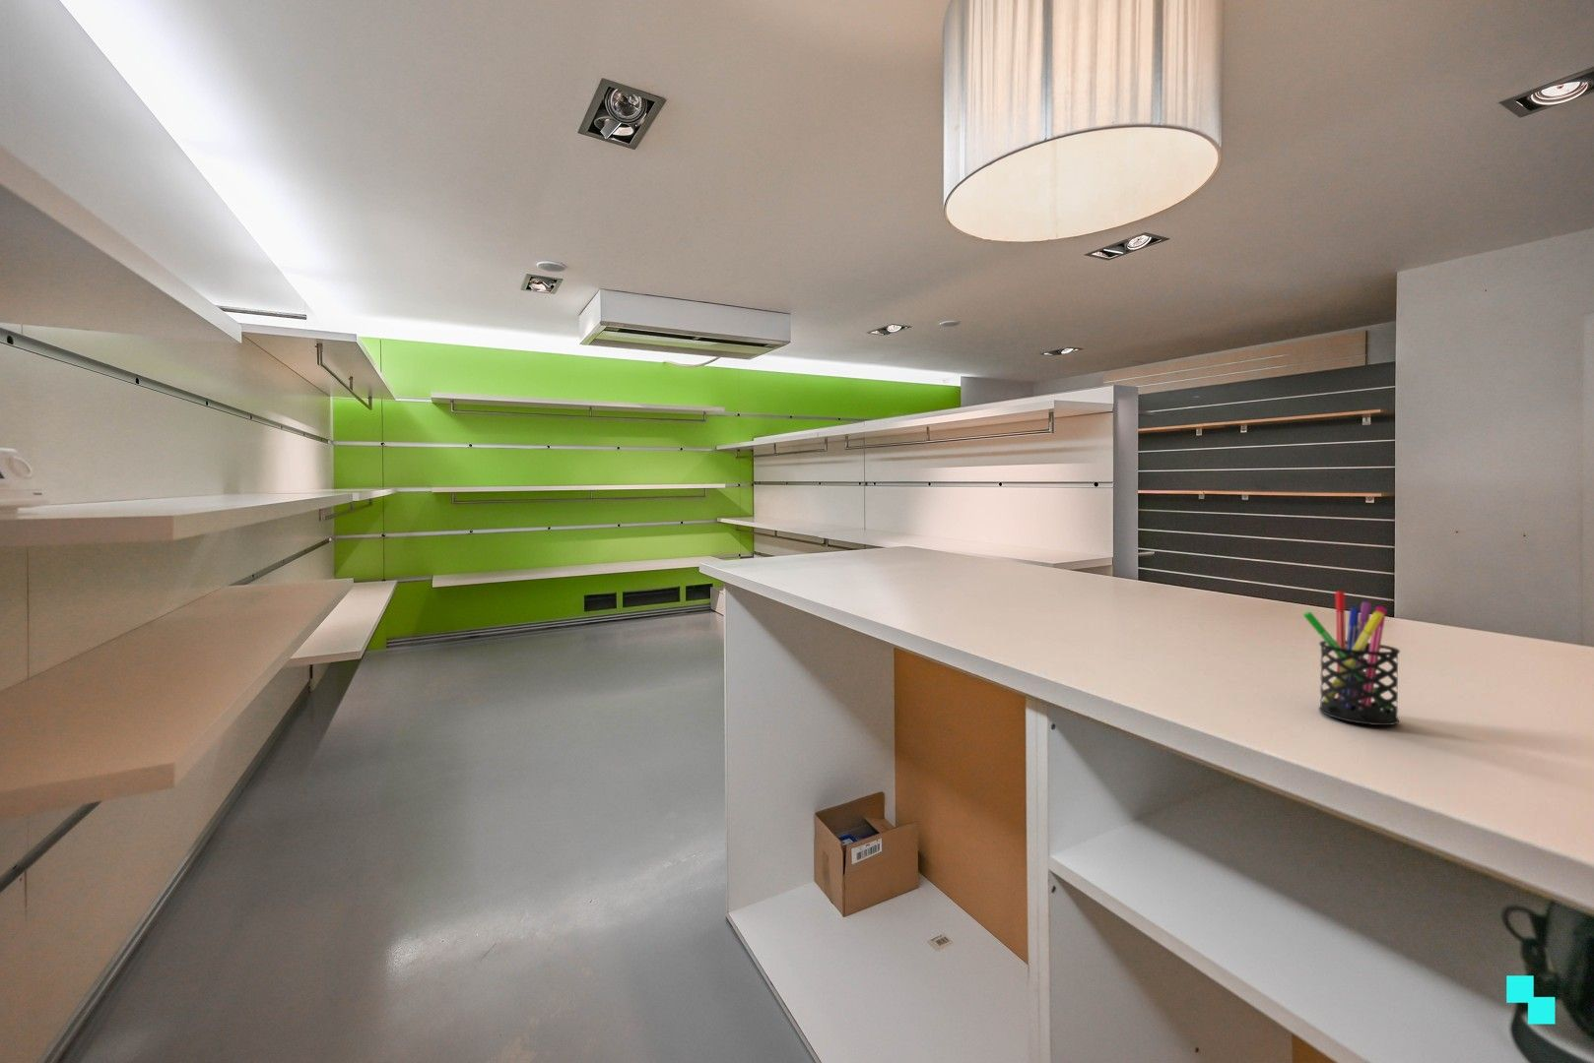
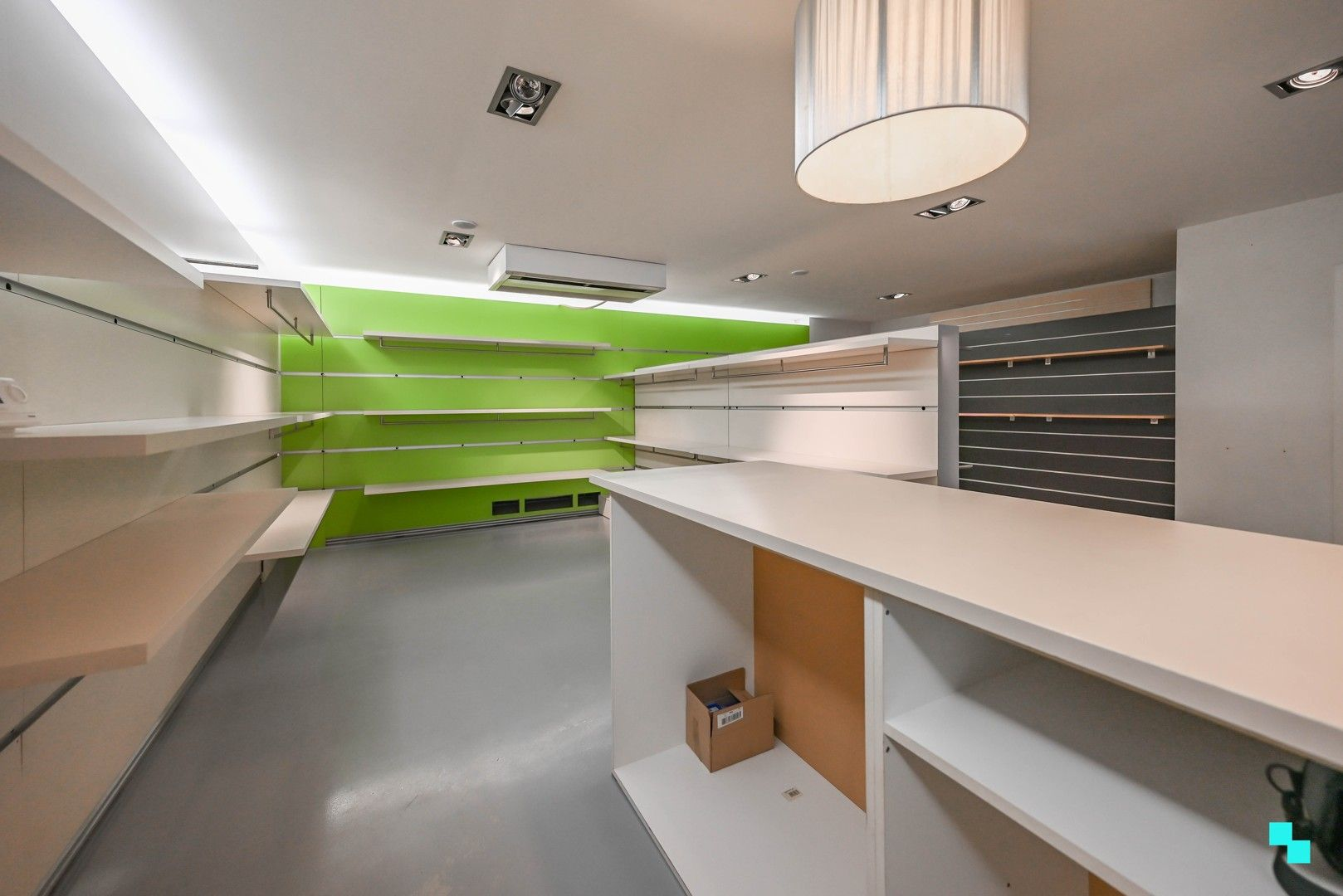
- pen holder [1302,591,1401,726]
